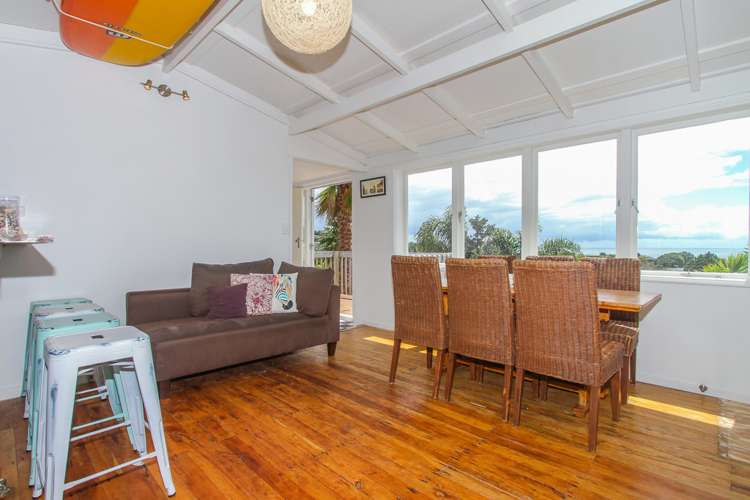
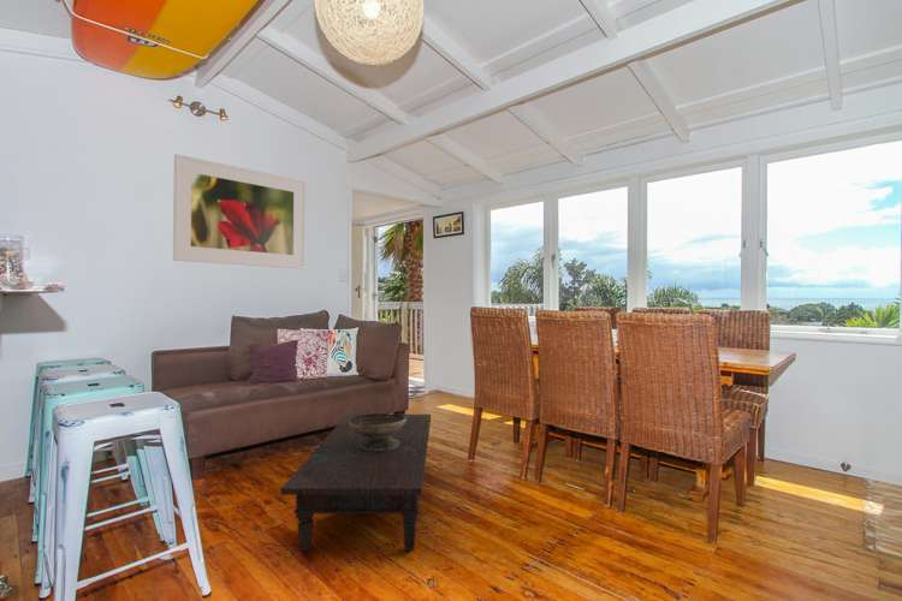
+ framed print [172,153,307,270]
+ decorative bowl [349,412,407,451]
+ coffee table [279,413,432,552]
